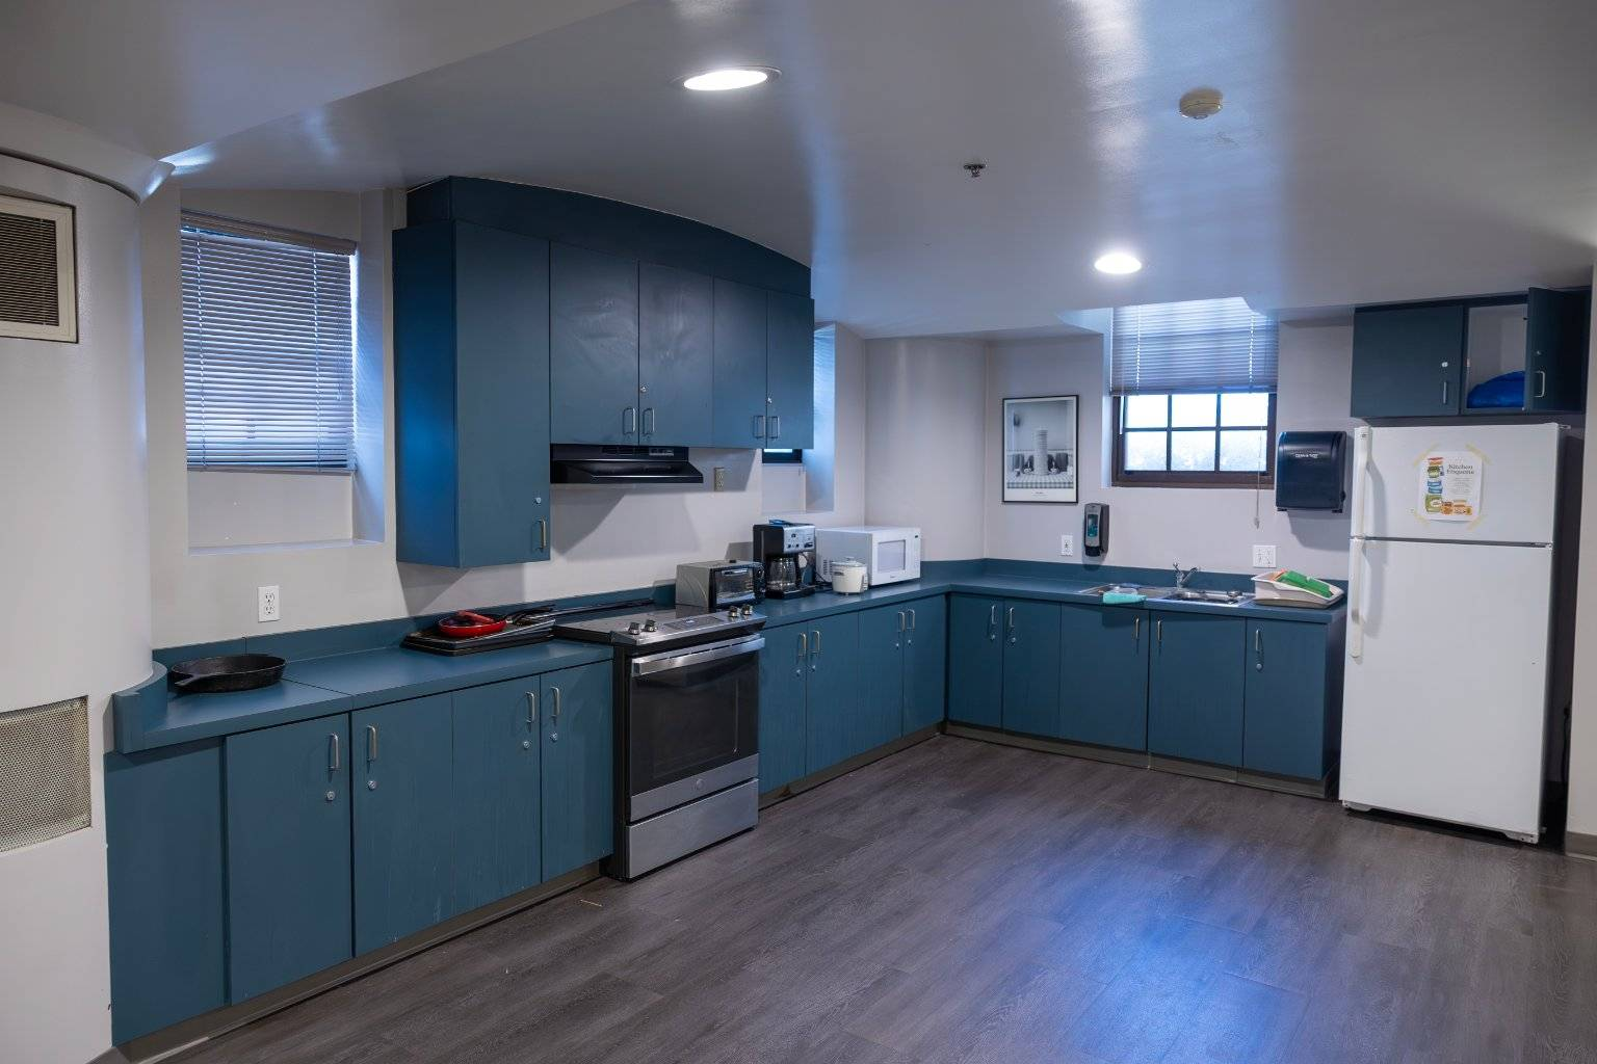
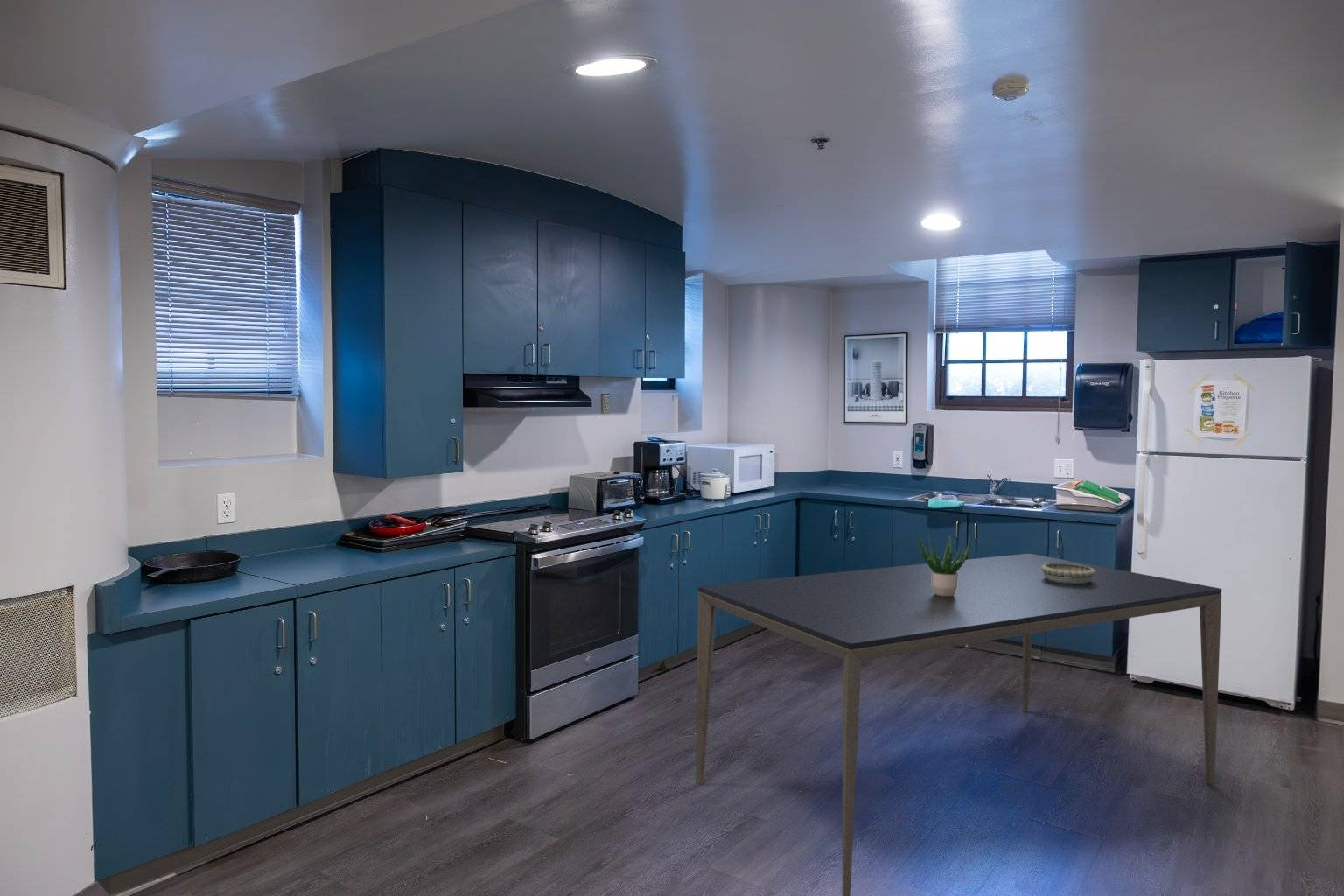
+ potted plant [918,525,971,597]
+ decorative bowl [1041,563,1096,584]
+ dining table [695,553,1222,896]
